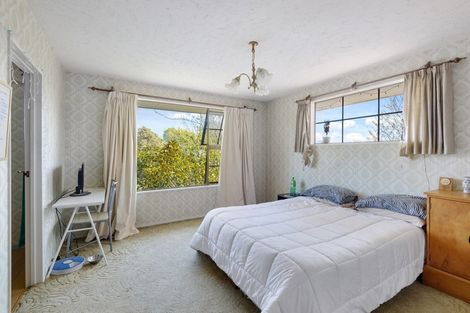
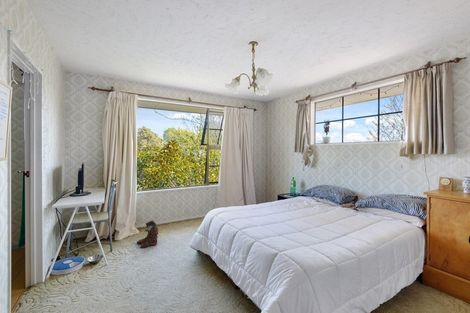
+ boots [136,219,159,249]
